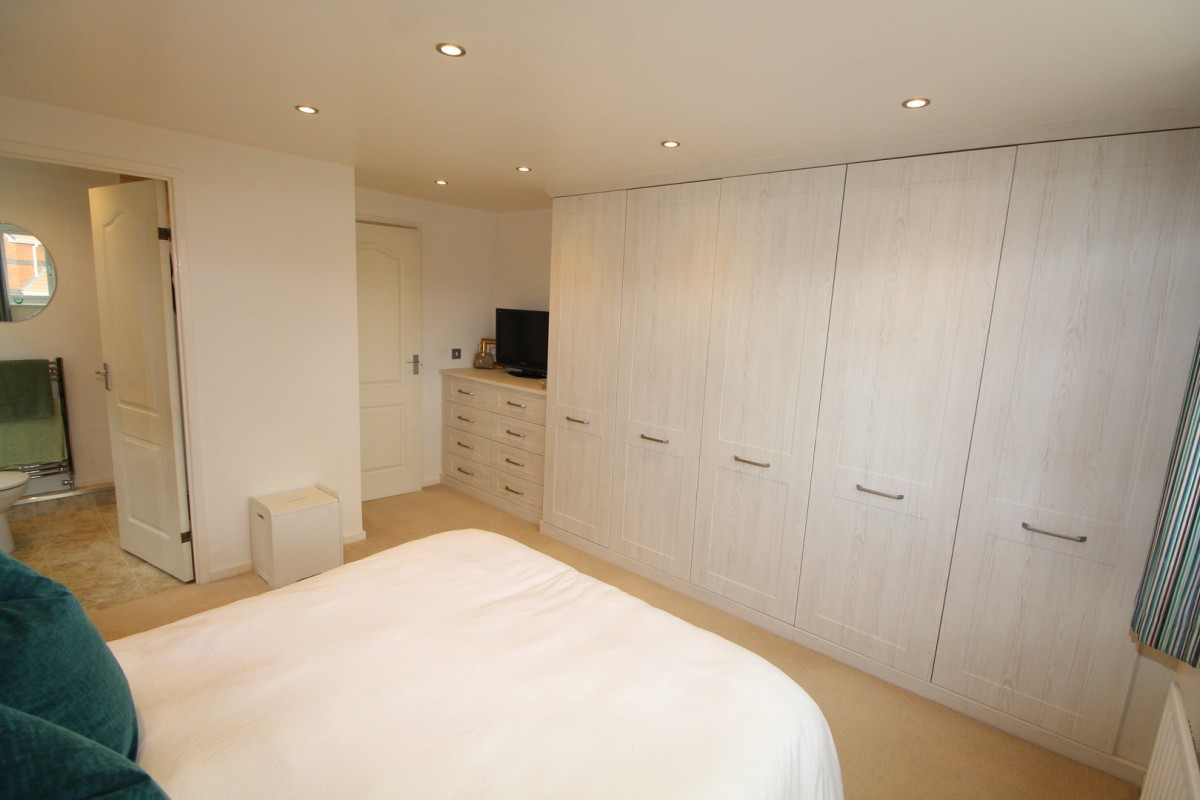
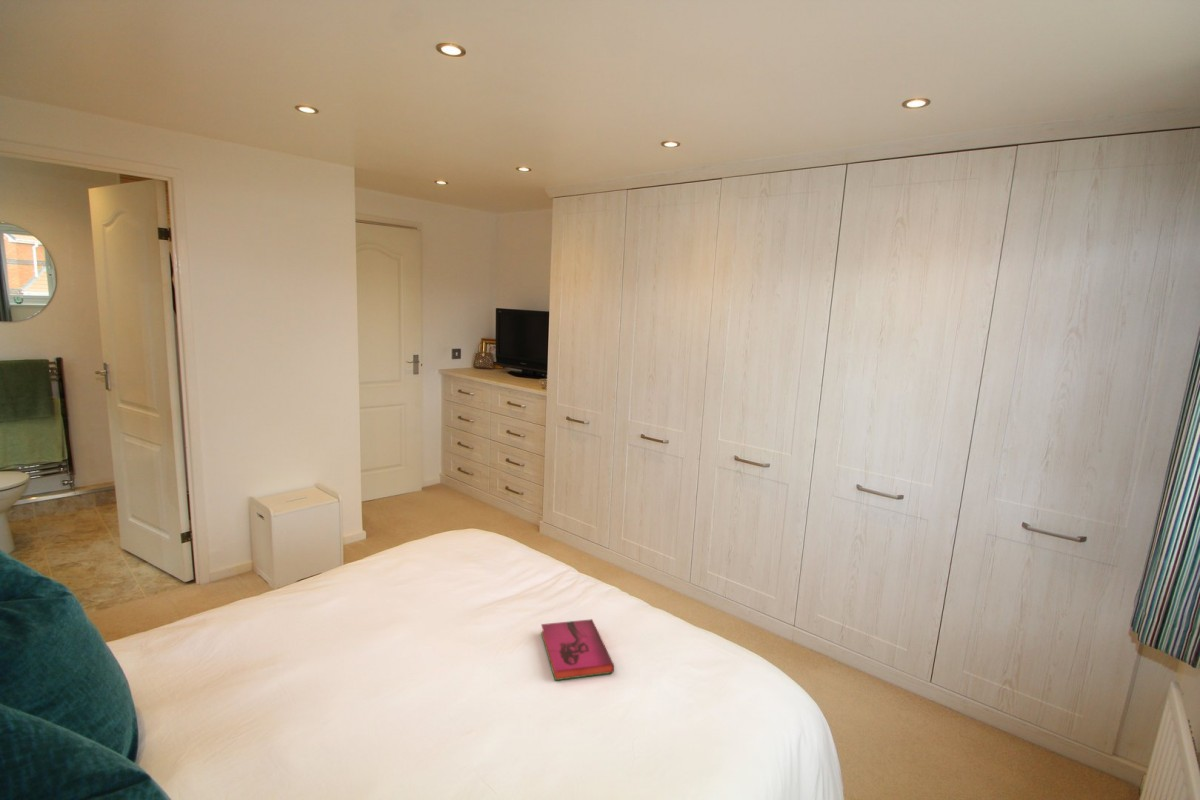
+ hardback book [540,618,615,681]
